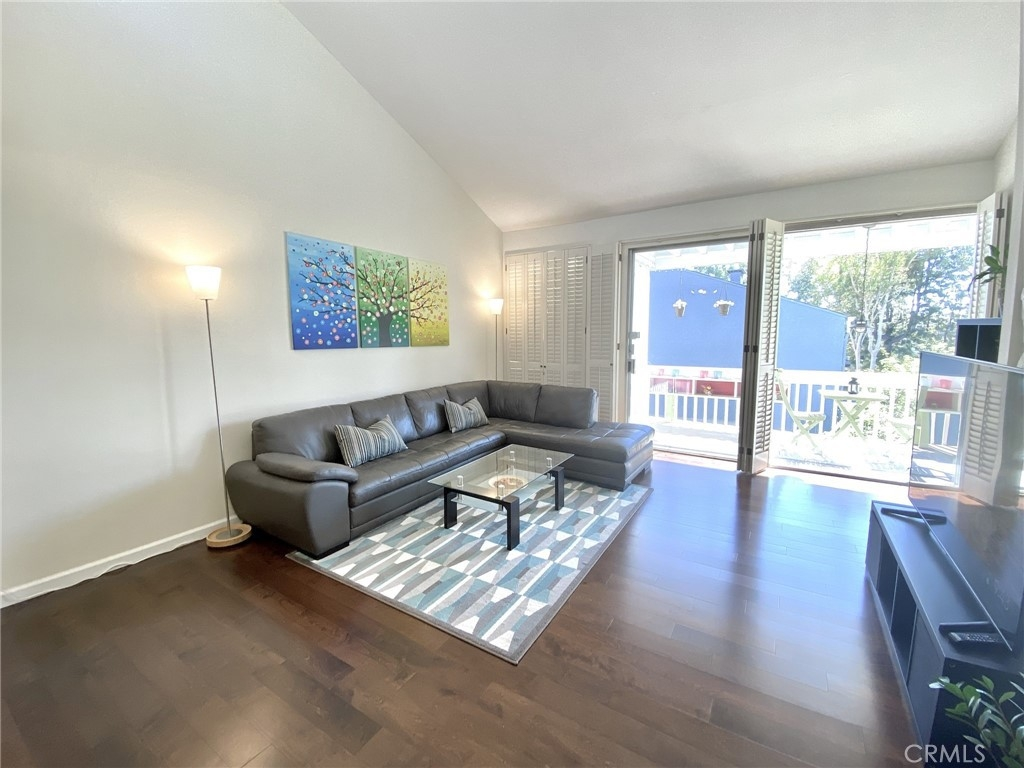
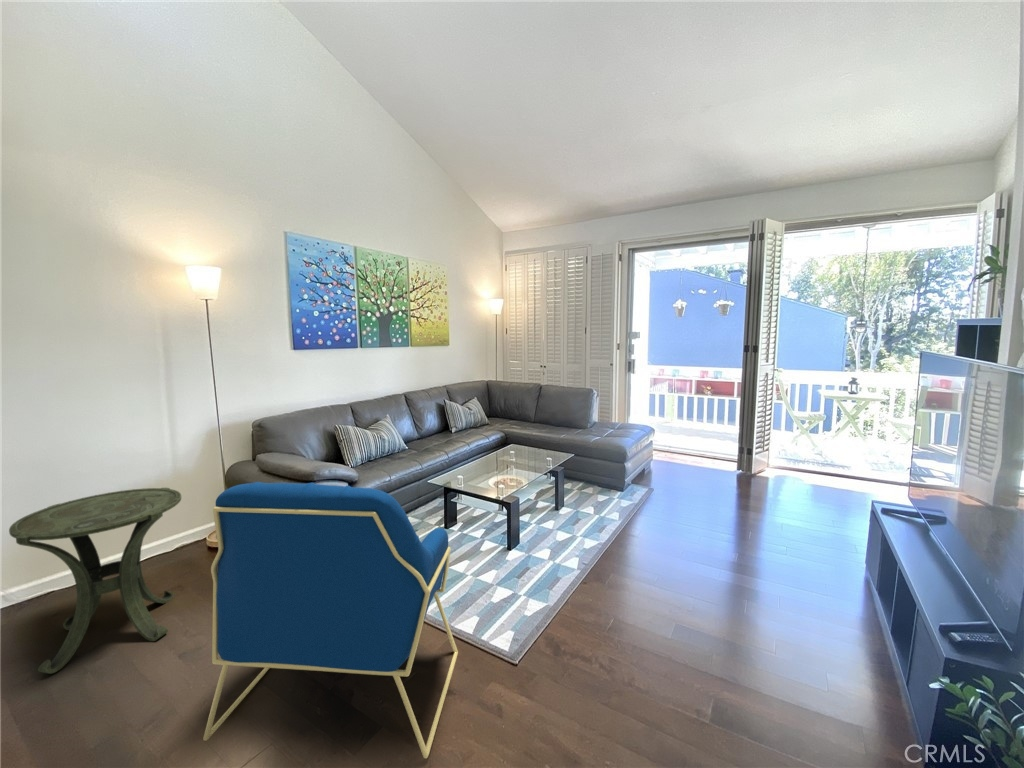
+ armchair [202,481,459,760]
+ side table [8,487,182,674]
